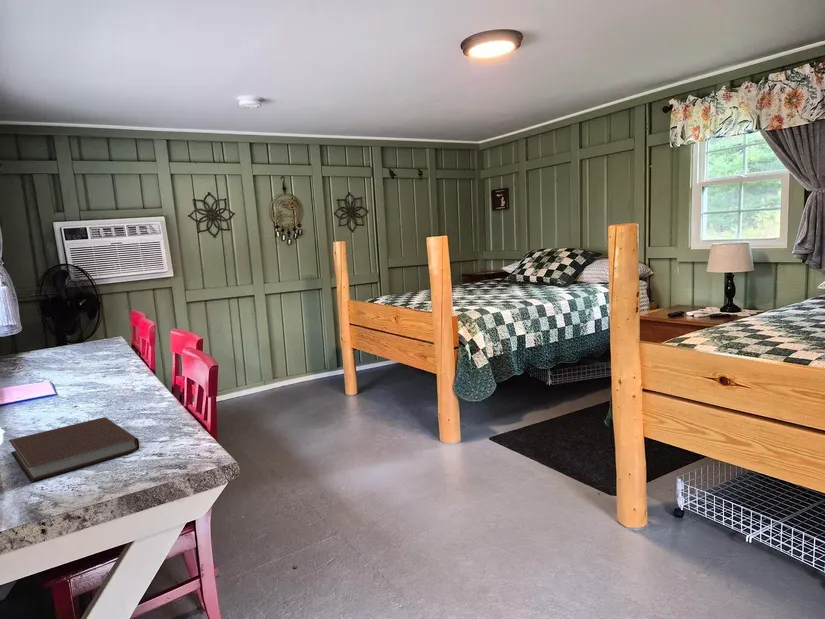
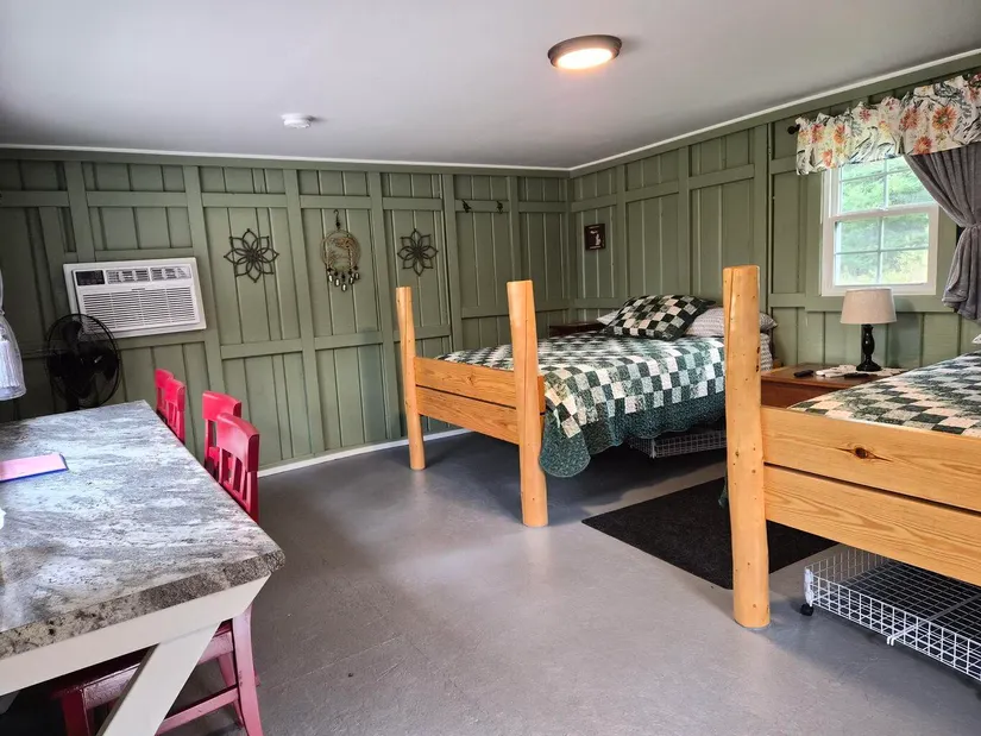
- notebook [8,416,140,483]
